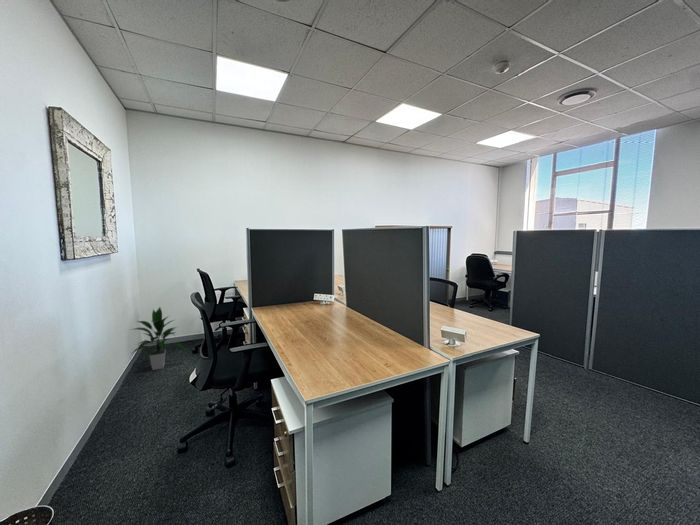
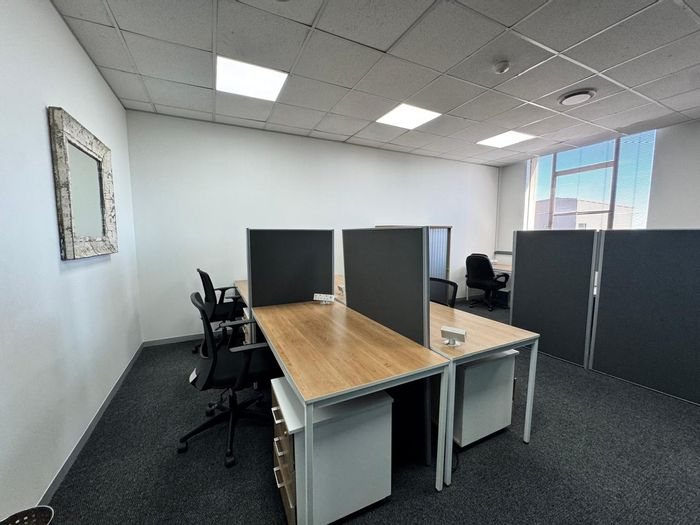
- indoor plant [129,306,188,371]
